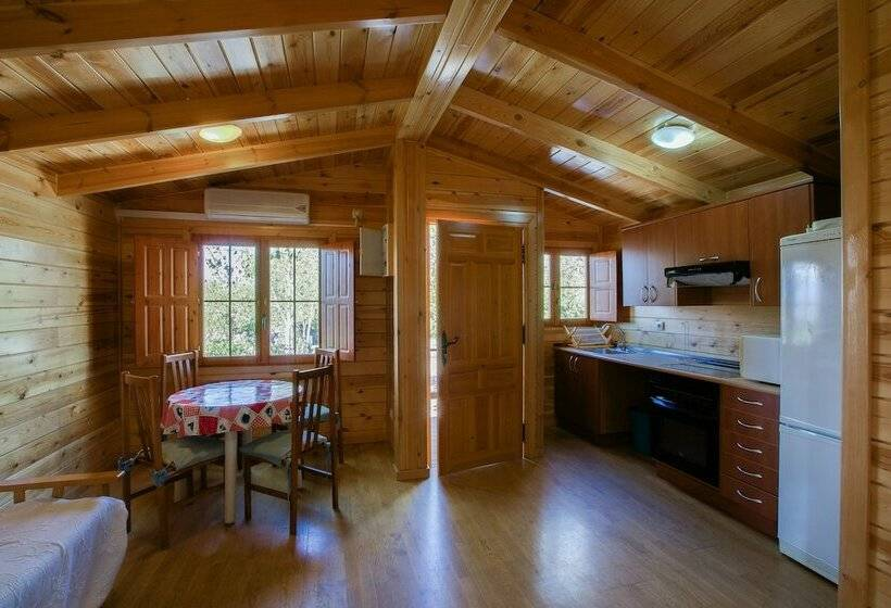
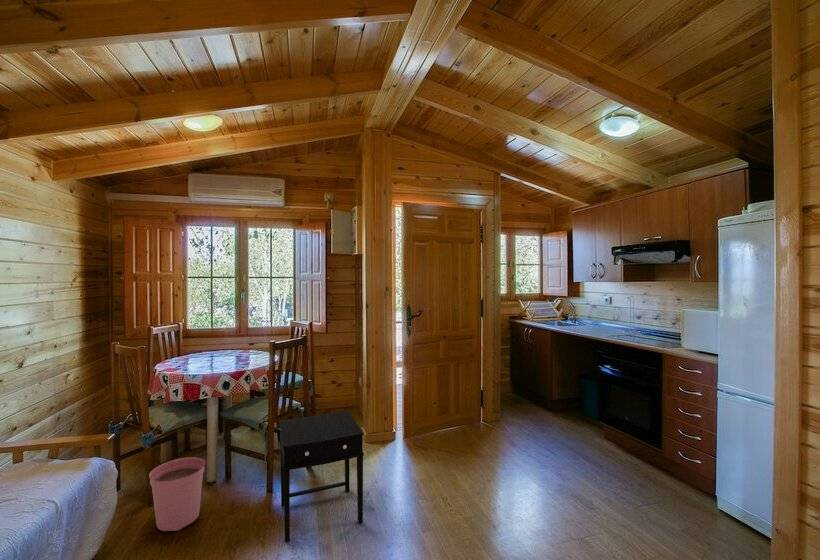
+ plant pot [148,456,206,532]
+ side table [278,410,365,543]
